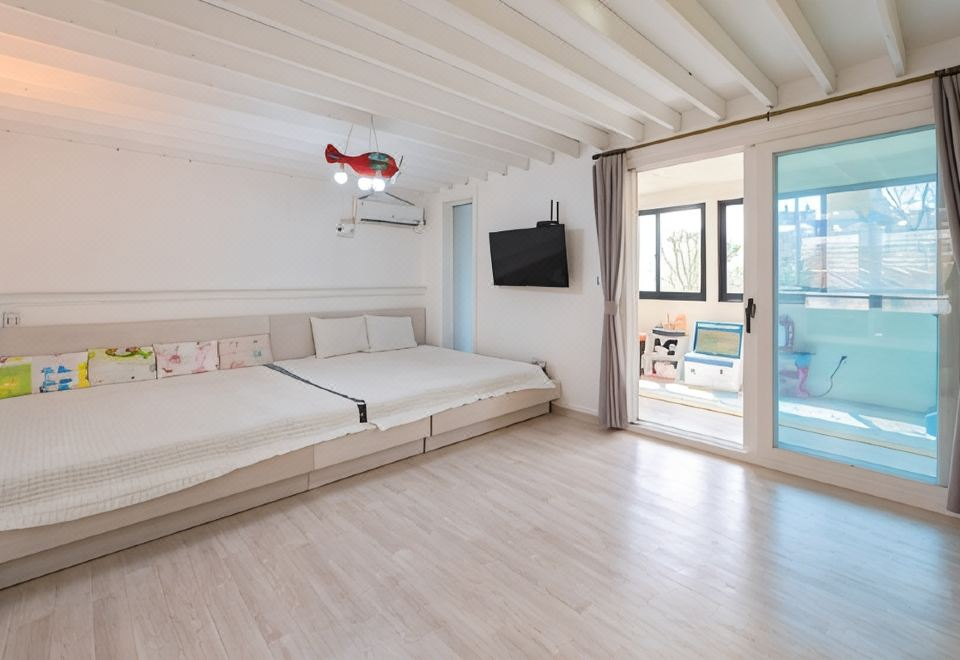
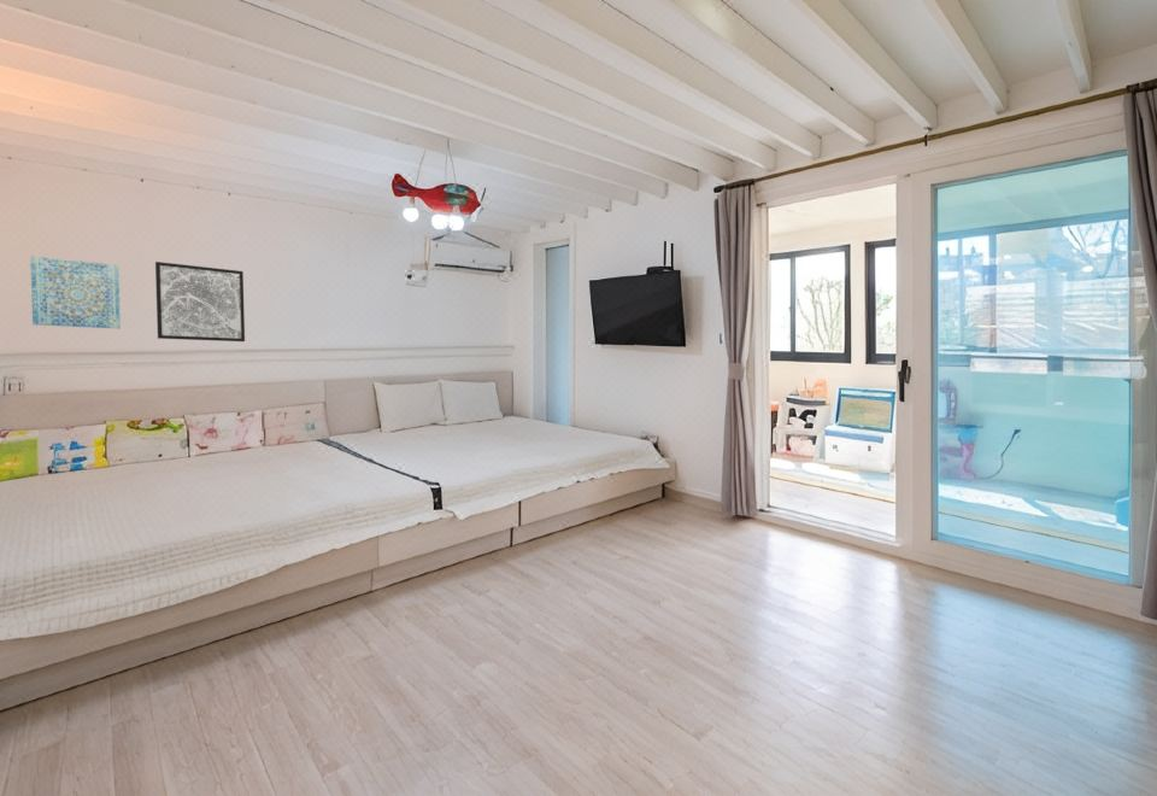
+ wall art [154,261,246,343]
+ wall art [29,254,122,330]
